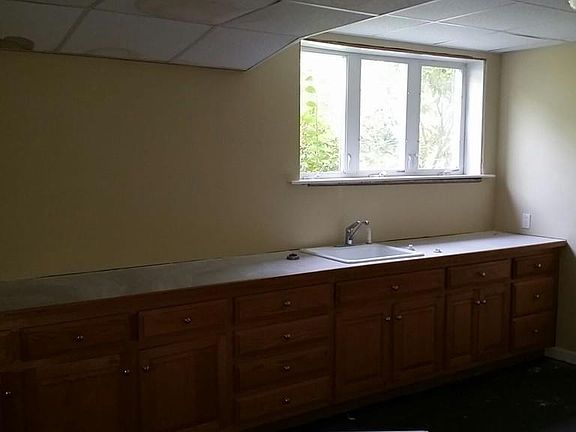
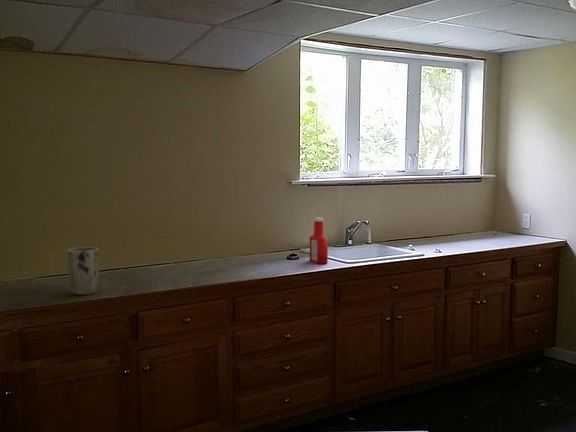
+ plant pot [67,246,100,296]
+ soap bottle [309,217,329,265]
